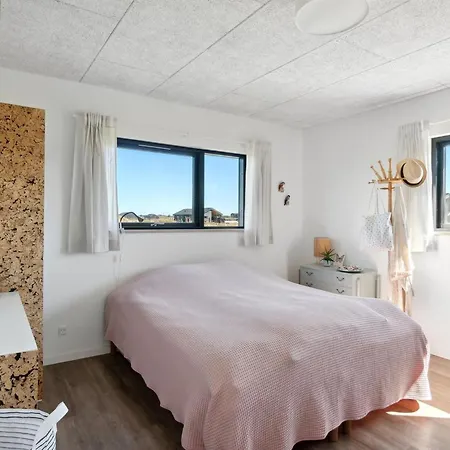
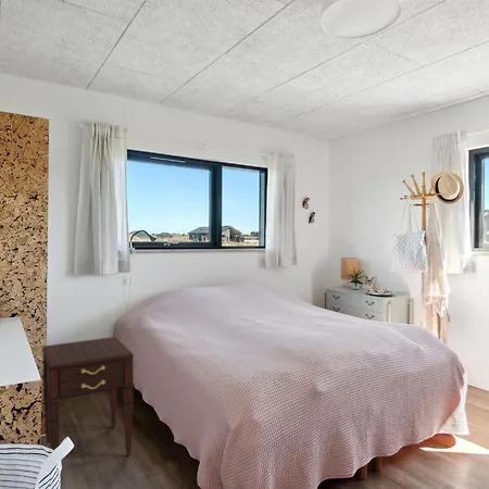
+ nightstand [41,336,136,456]
